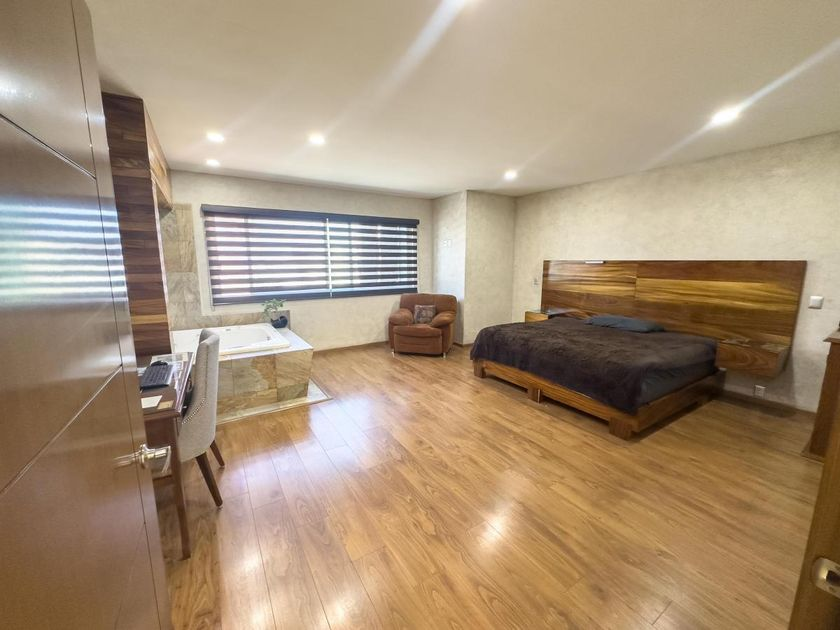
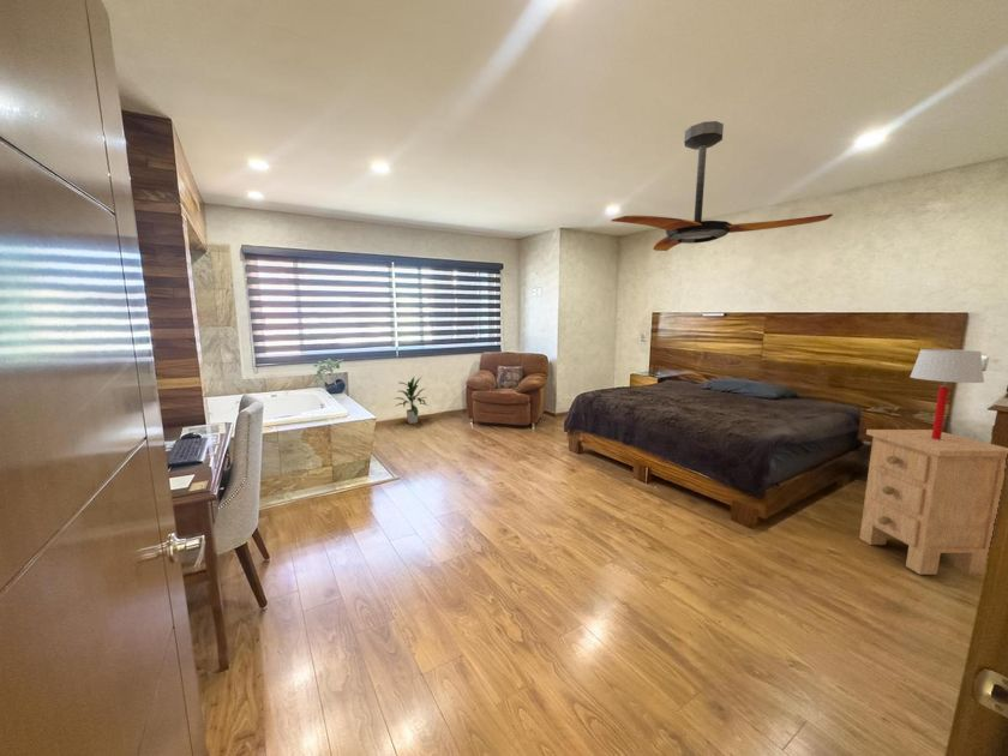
+ ceiling fan [610,120,834,252]
+ nightstand [858,428,1008,576]
+ table lamp [908,348,985,439]
+ indoor plant [391,376,428,425]
